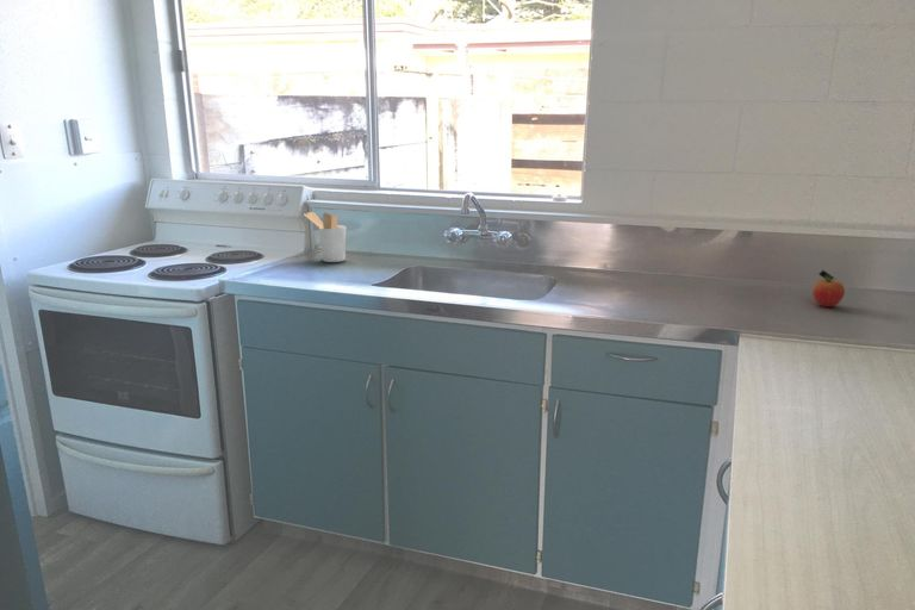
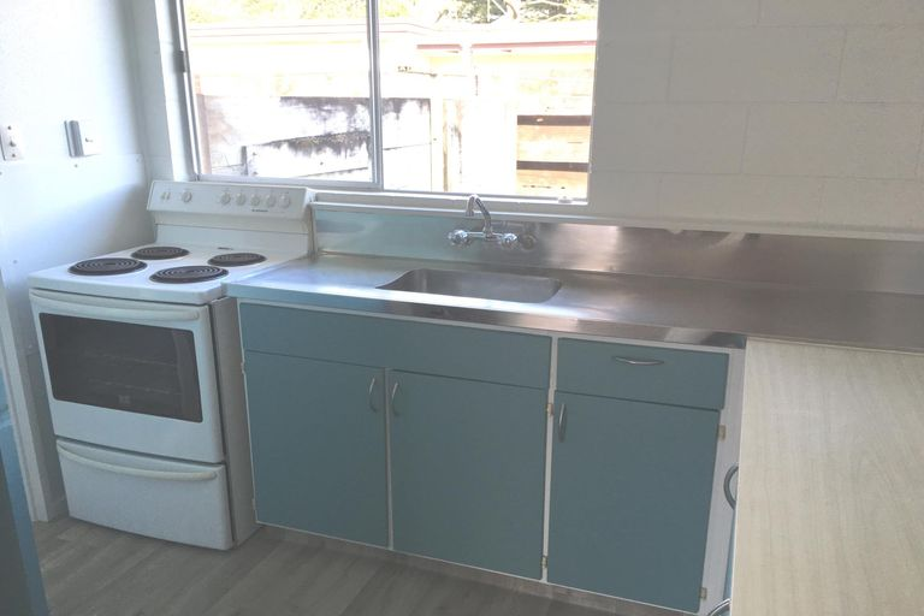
- utensil holder [303,211,347,263]
- fruit [811,269,846,307]
